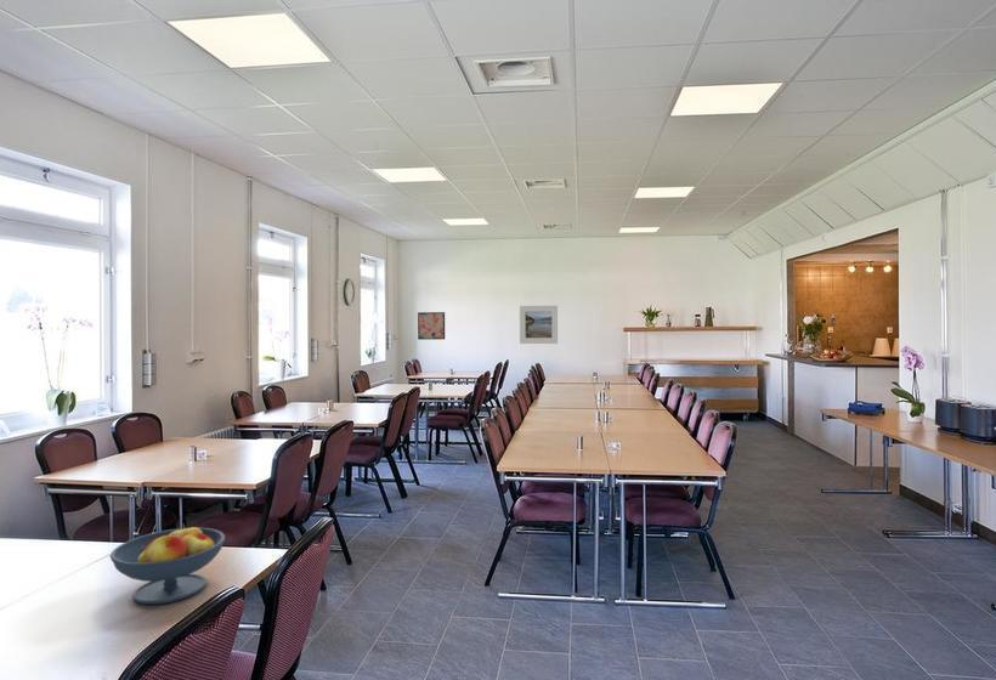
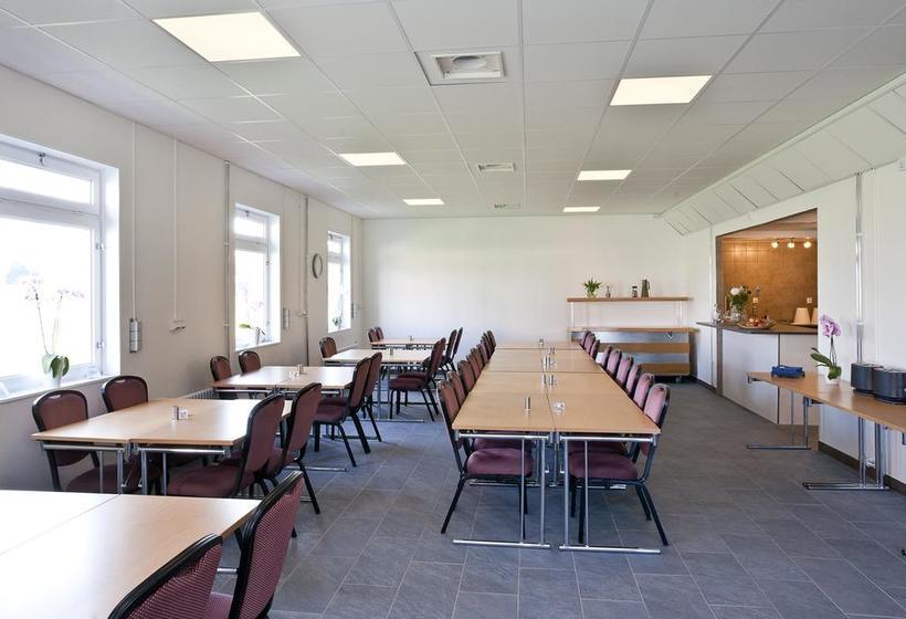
- fruit bowl [109,523,226,606]
- wall art [417,311,446,341]
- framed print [519,305,559,345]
